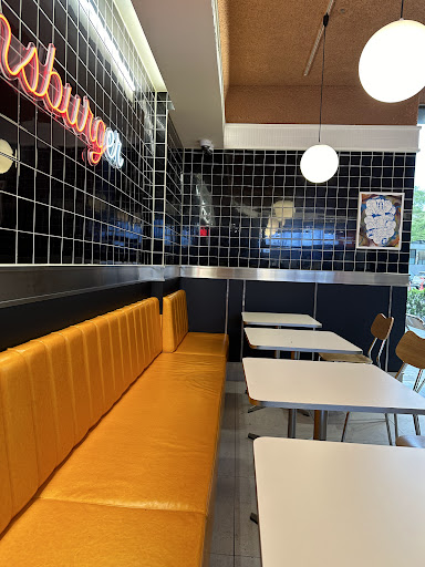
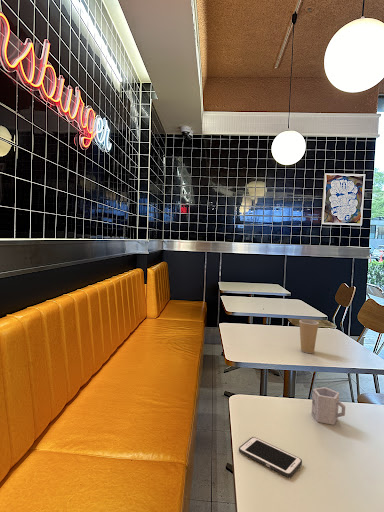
+ cup [311,386,346,426]
+ cell phone [238,436,303,478]
+ paper cup [298,319,320,354]
